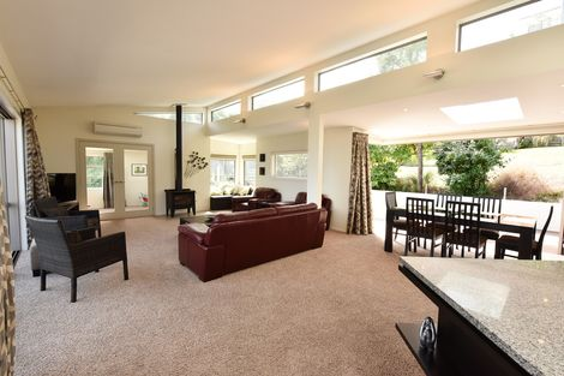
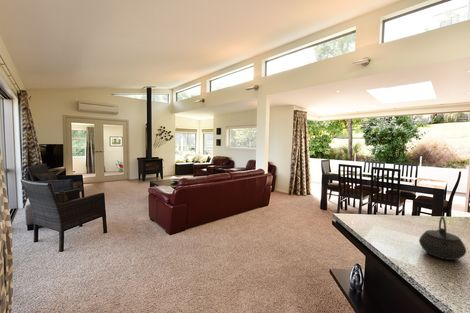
+ kettle [418,215,467,261]
